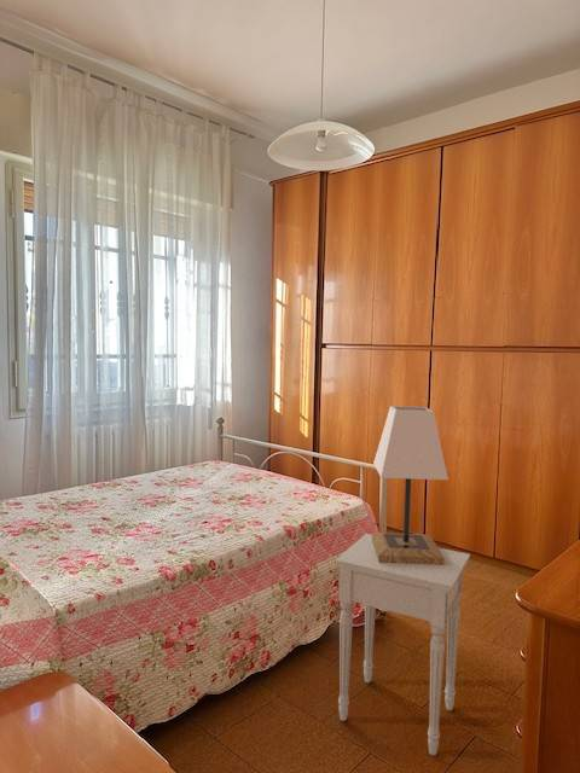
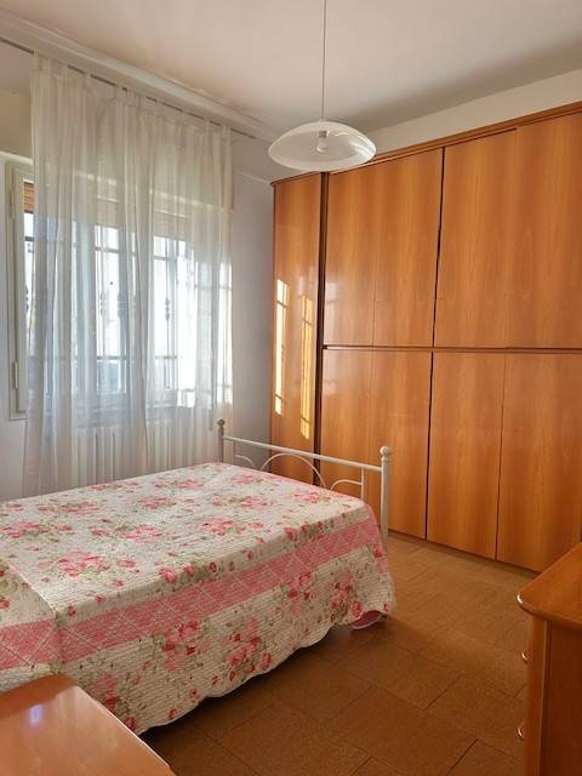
- lamp [371,405,450,565]
- nightstand [334,533,471,756]
